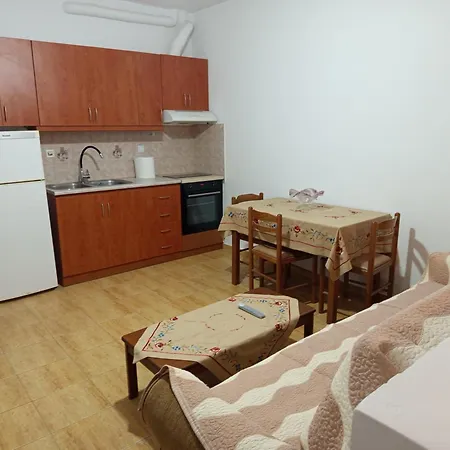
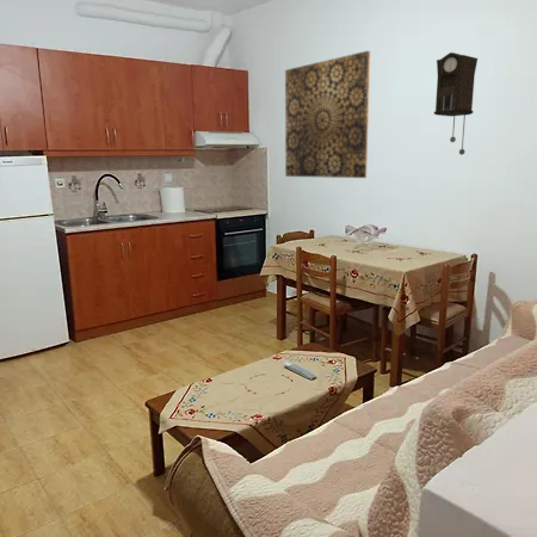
+ pendulum clock [433,51,479,156]
+ wall art [284,50,371,179]
